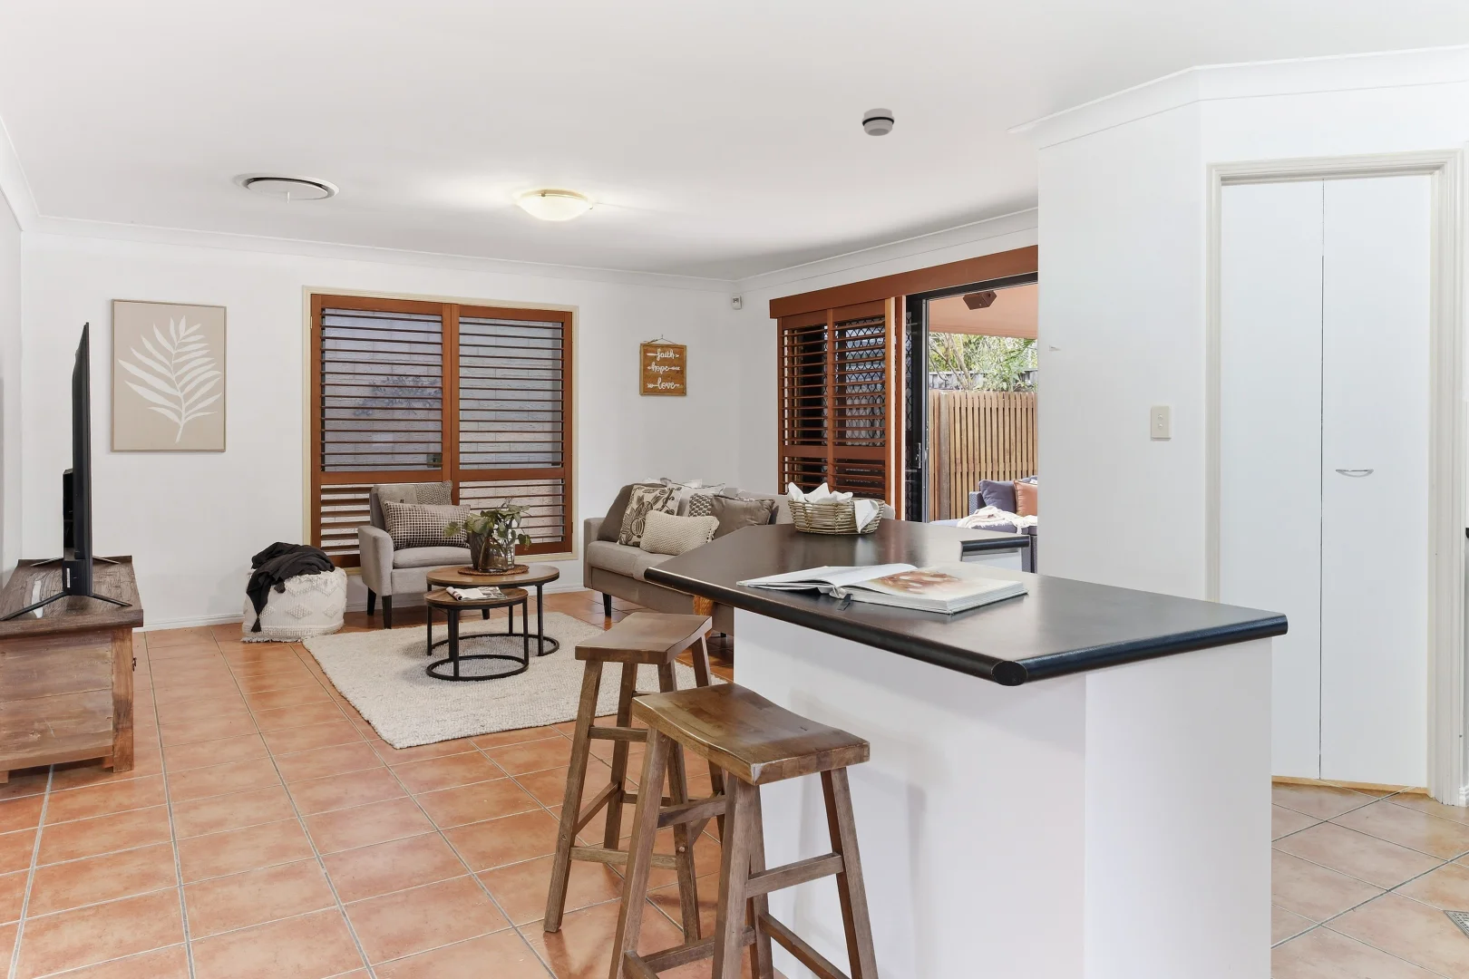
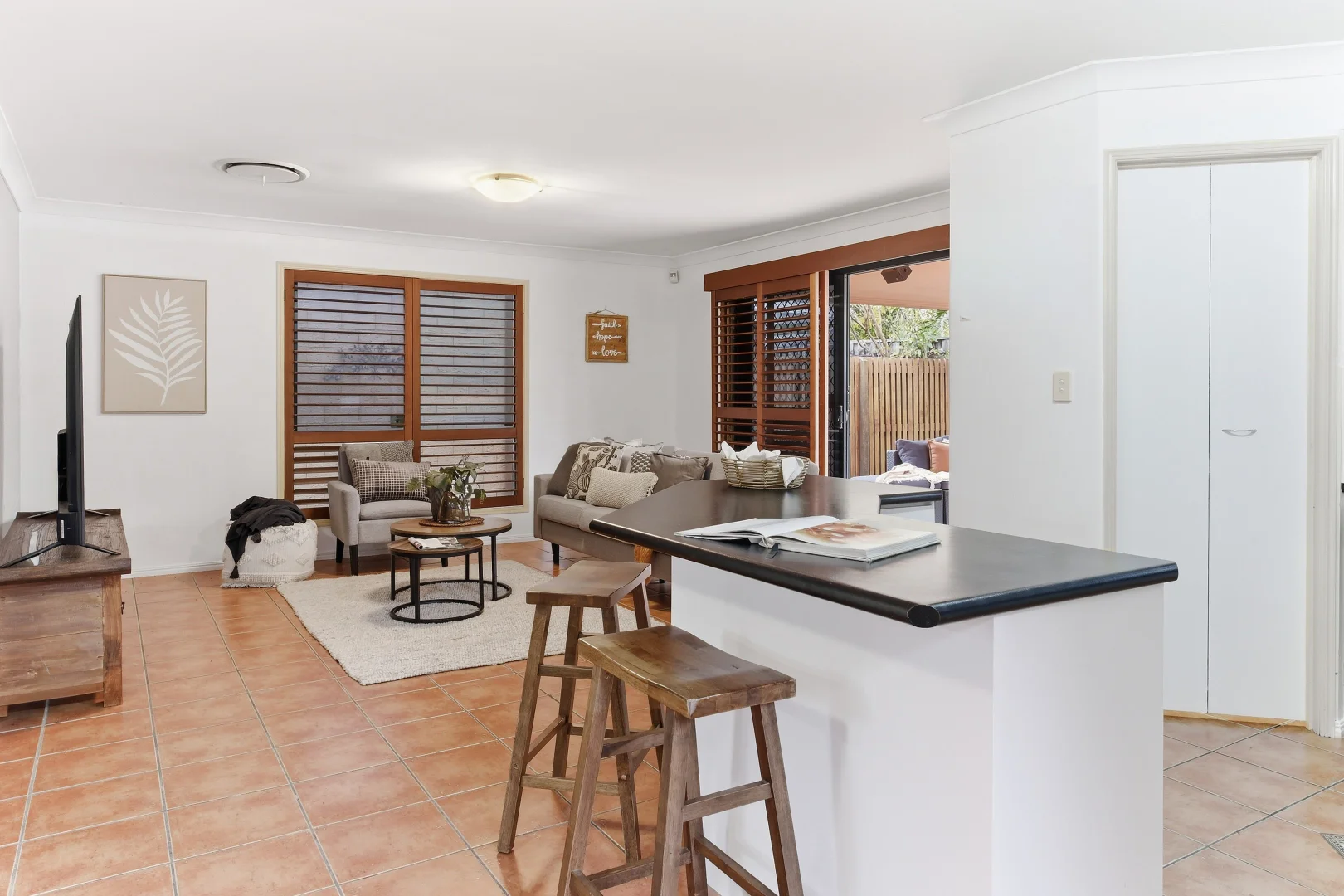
- smoke detector [861,107,895,137]
